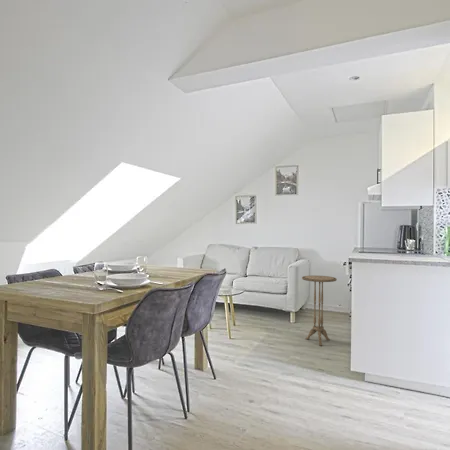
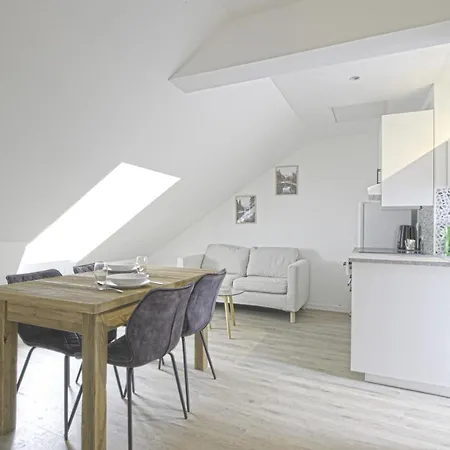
- side table [301,275,338,347]
